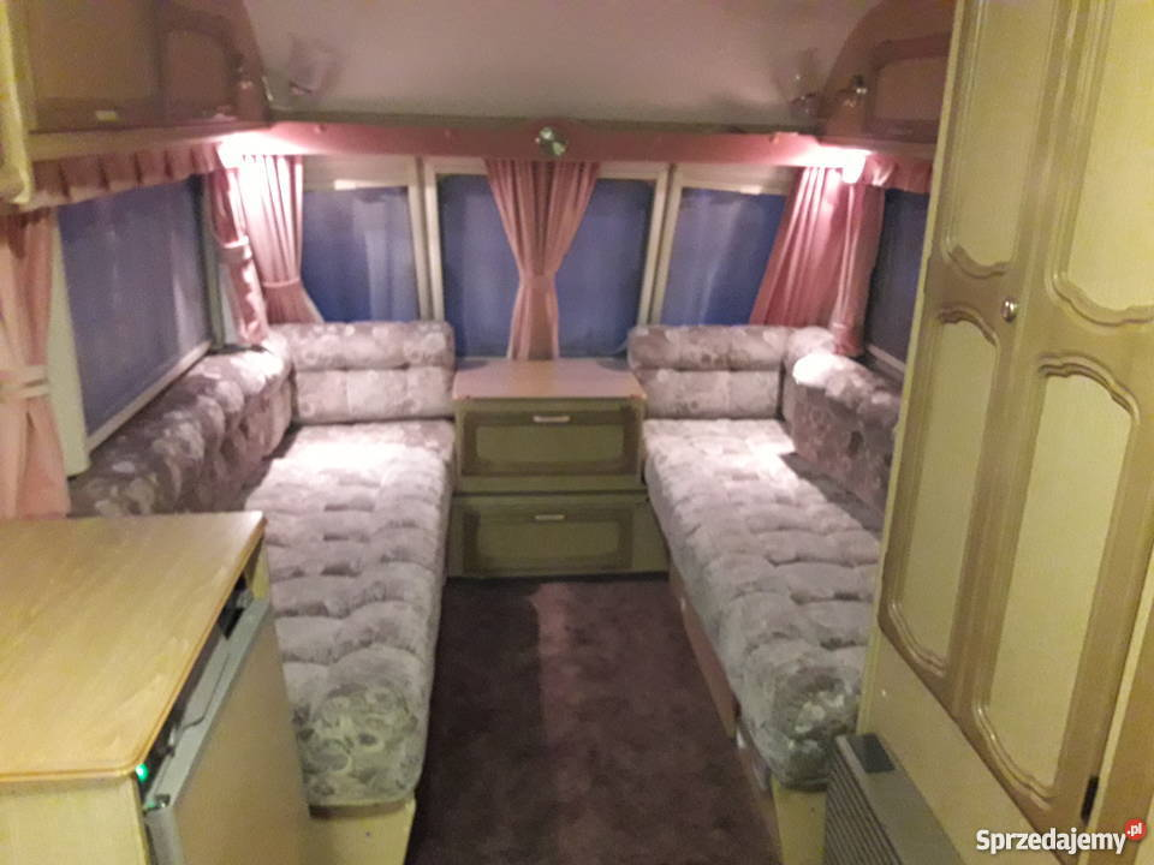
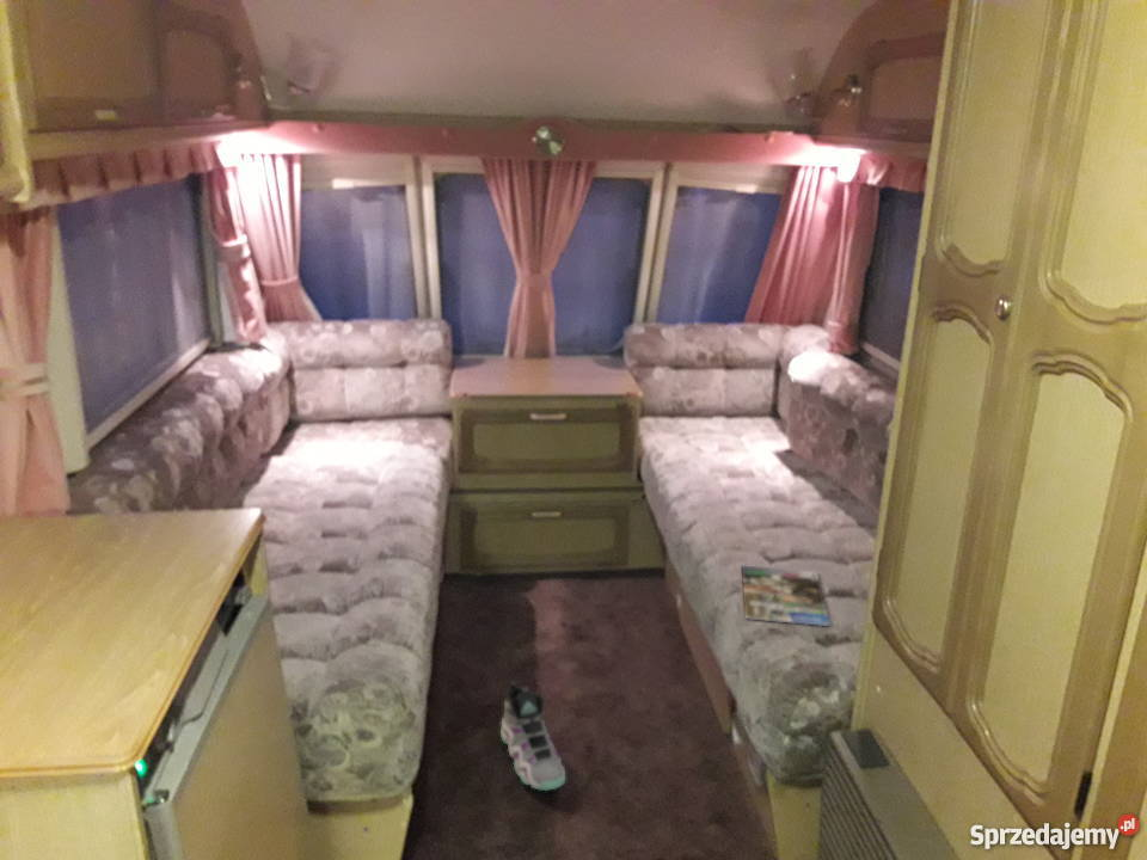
+ sneaker [499,681,566,792]
+ magazine [741,565,832,627]
